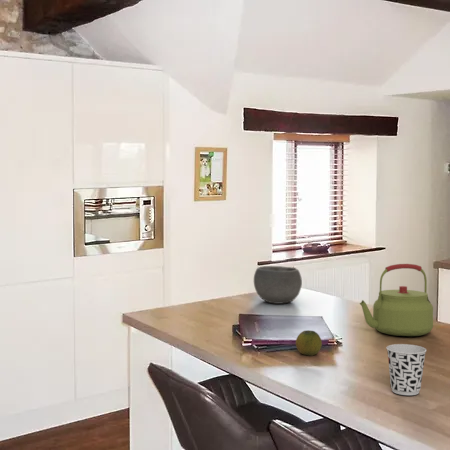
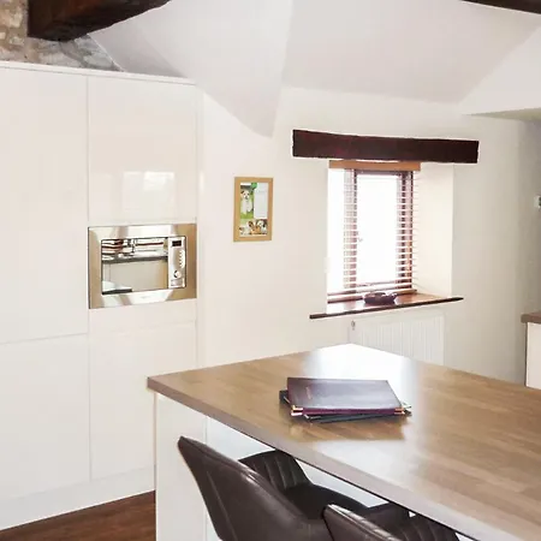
- cup [386,343,427,396]
- bowl [253,265,303,305]
- kettle [359,263,434,337]
- fruit [295,329,323,357]
